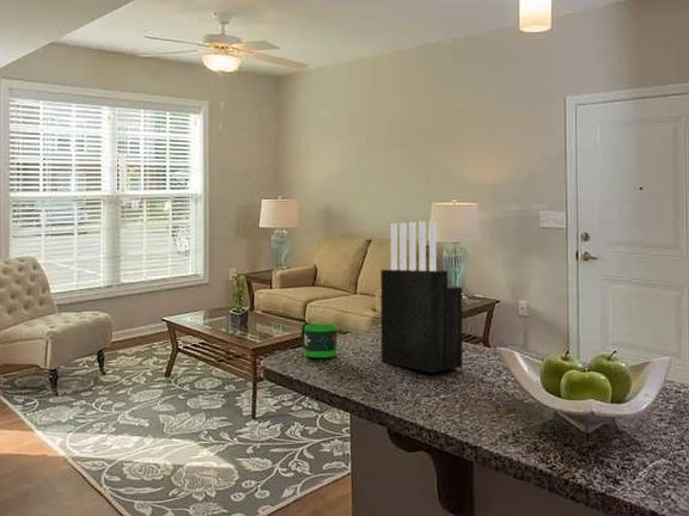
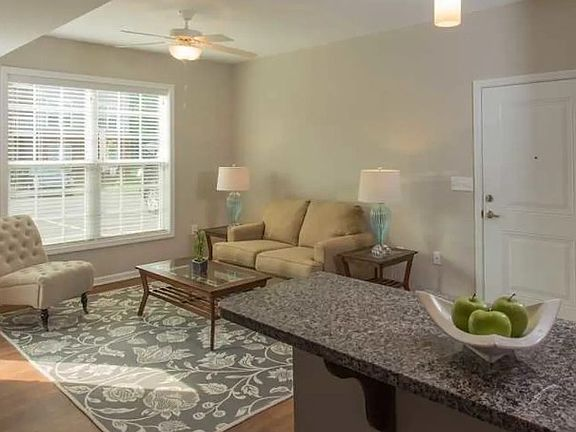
- knife block [380,220,463,374]
- mug [300,321,339,358]
